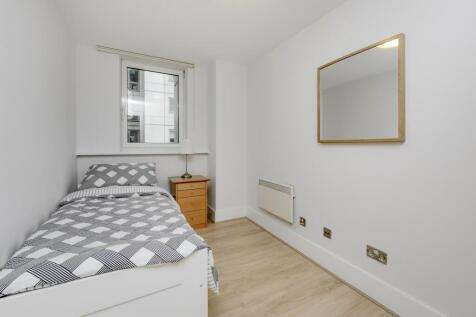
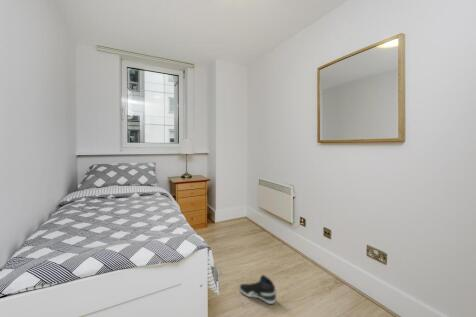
+ sneaker [238,274,277,305]
